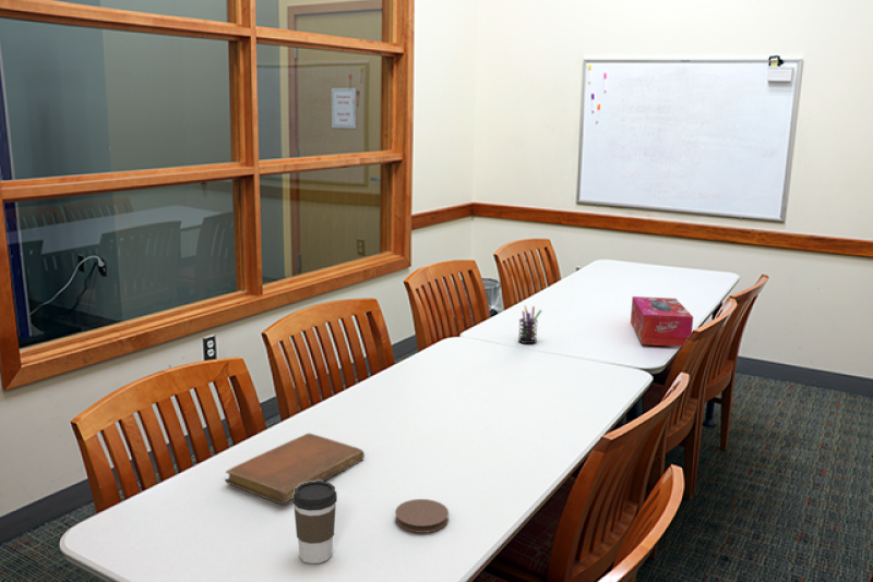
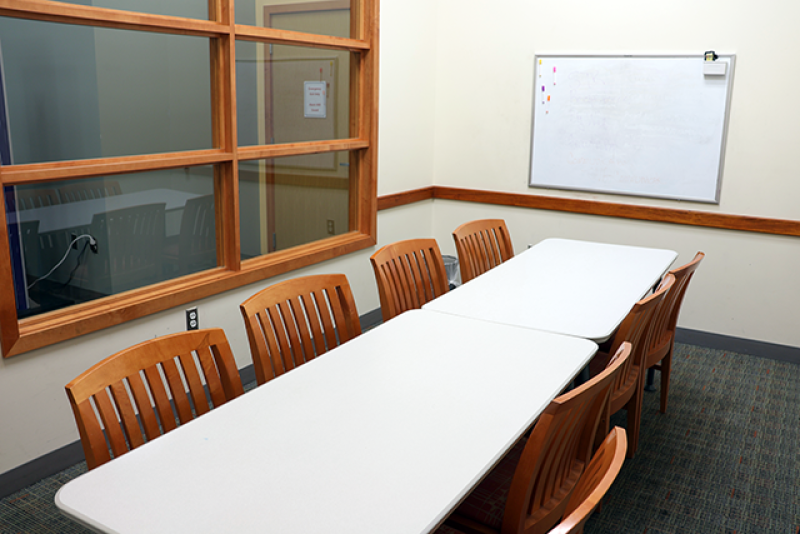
- tissue box [630,295,694,348]
- notebook [224,433,366,505]
- coffee cup [291,481,338,565]
- coaster [394,498,450,534]
- pen holder [517,305,543,344]
